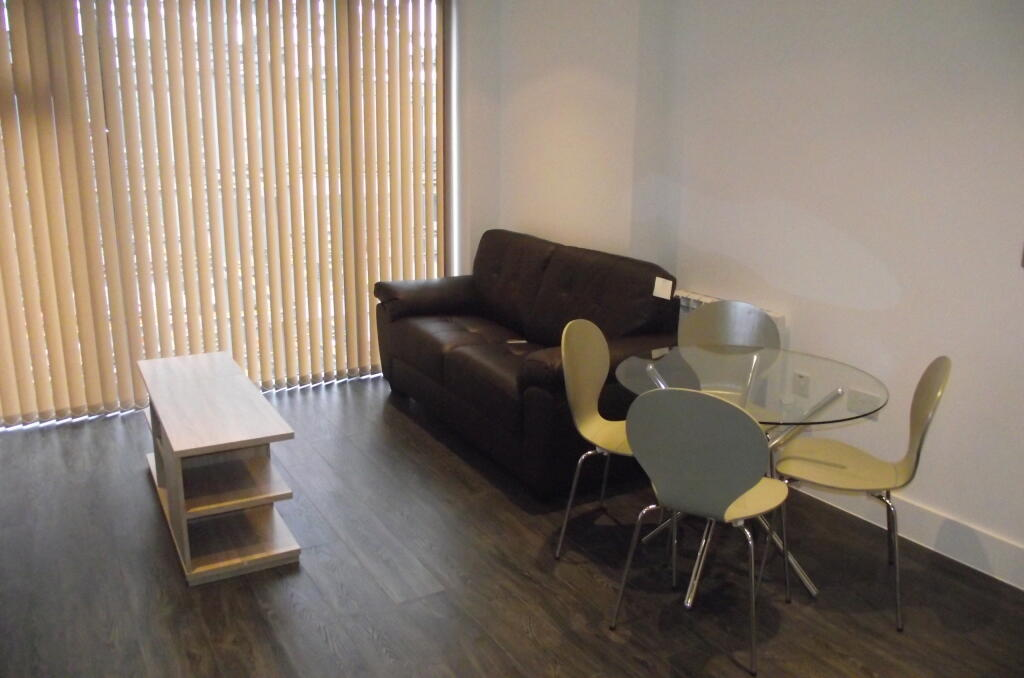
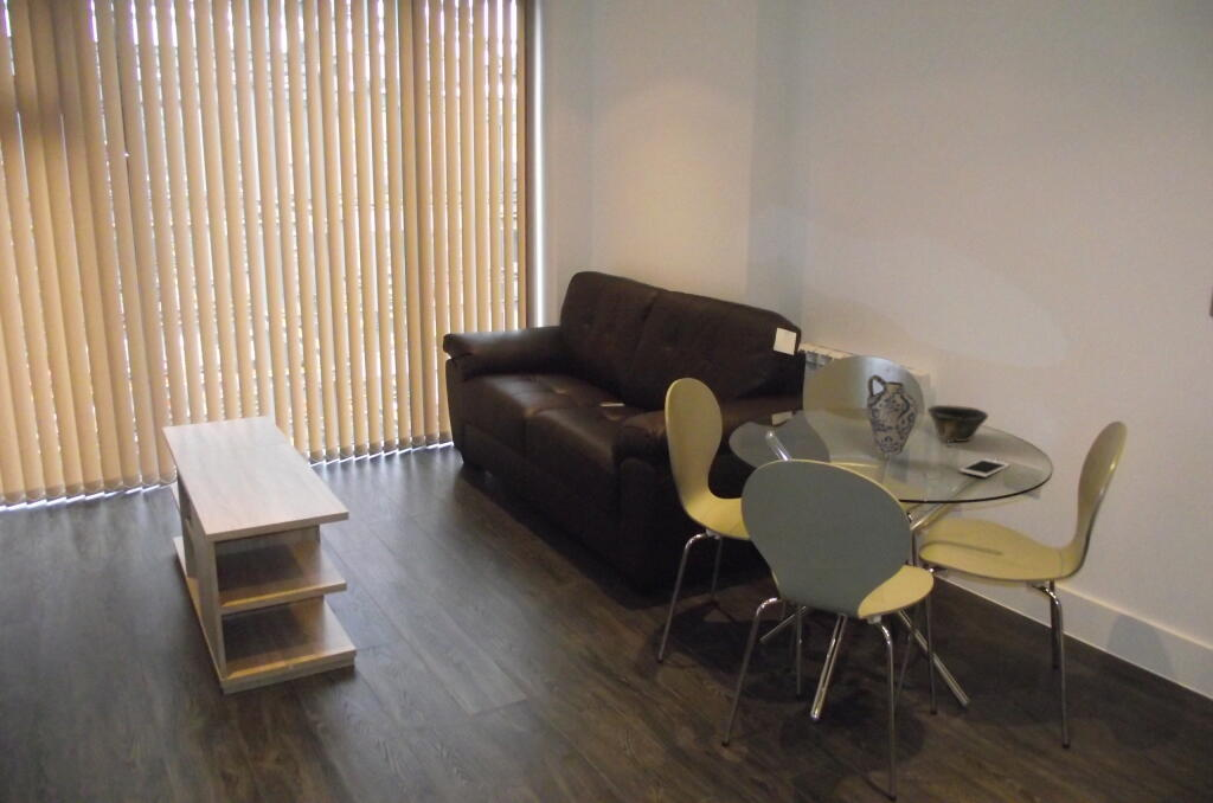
+ ceramic jug [866,374,919,456]
+ bowl [926,404,989,443]
+ cell phone [958,457,1012,478]
